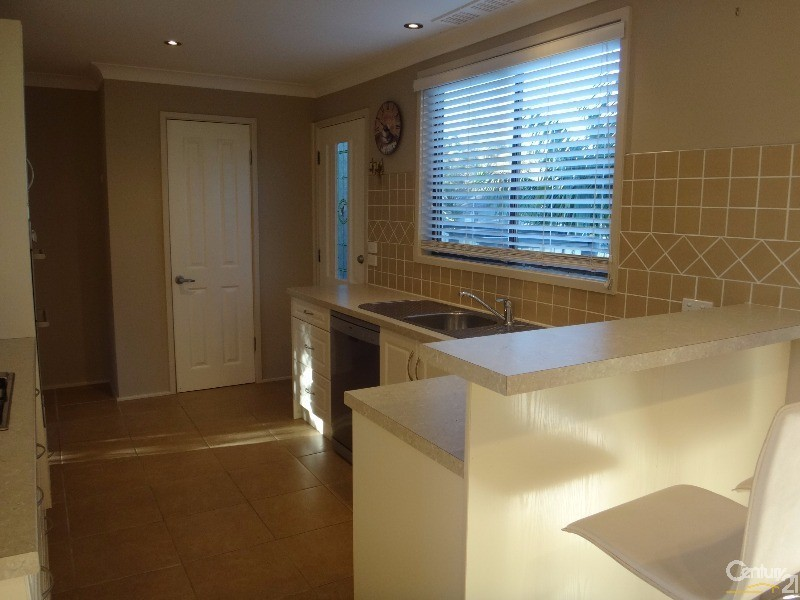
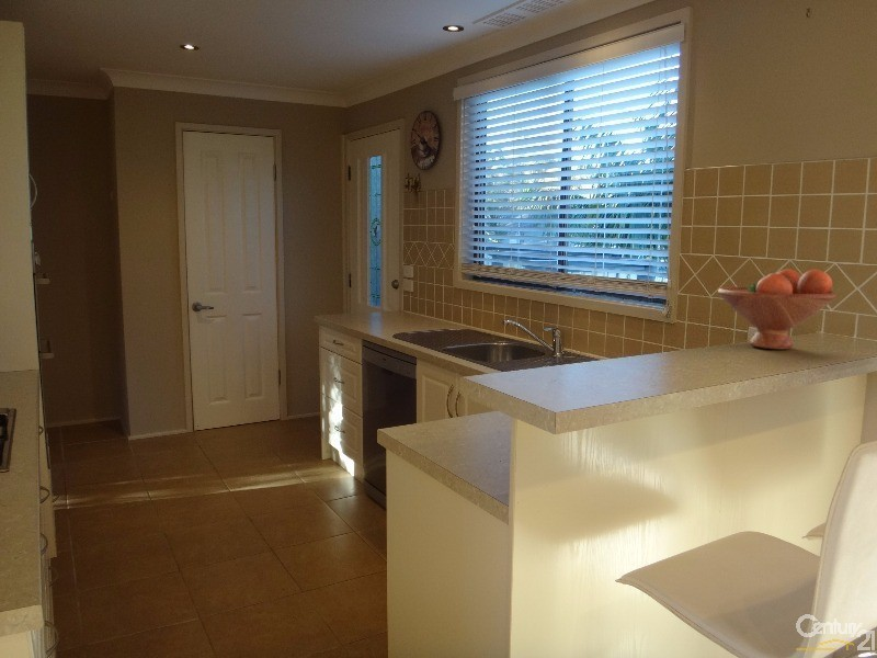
+ fruit bowl [717,269,838,350]
